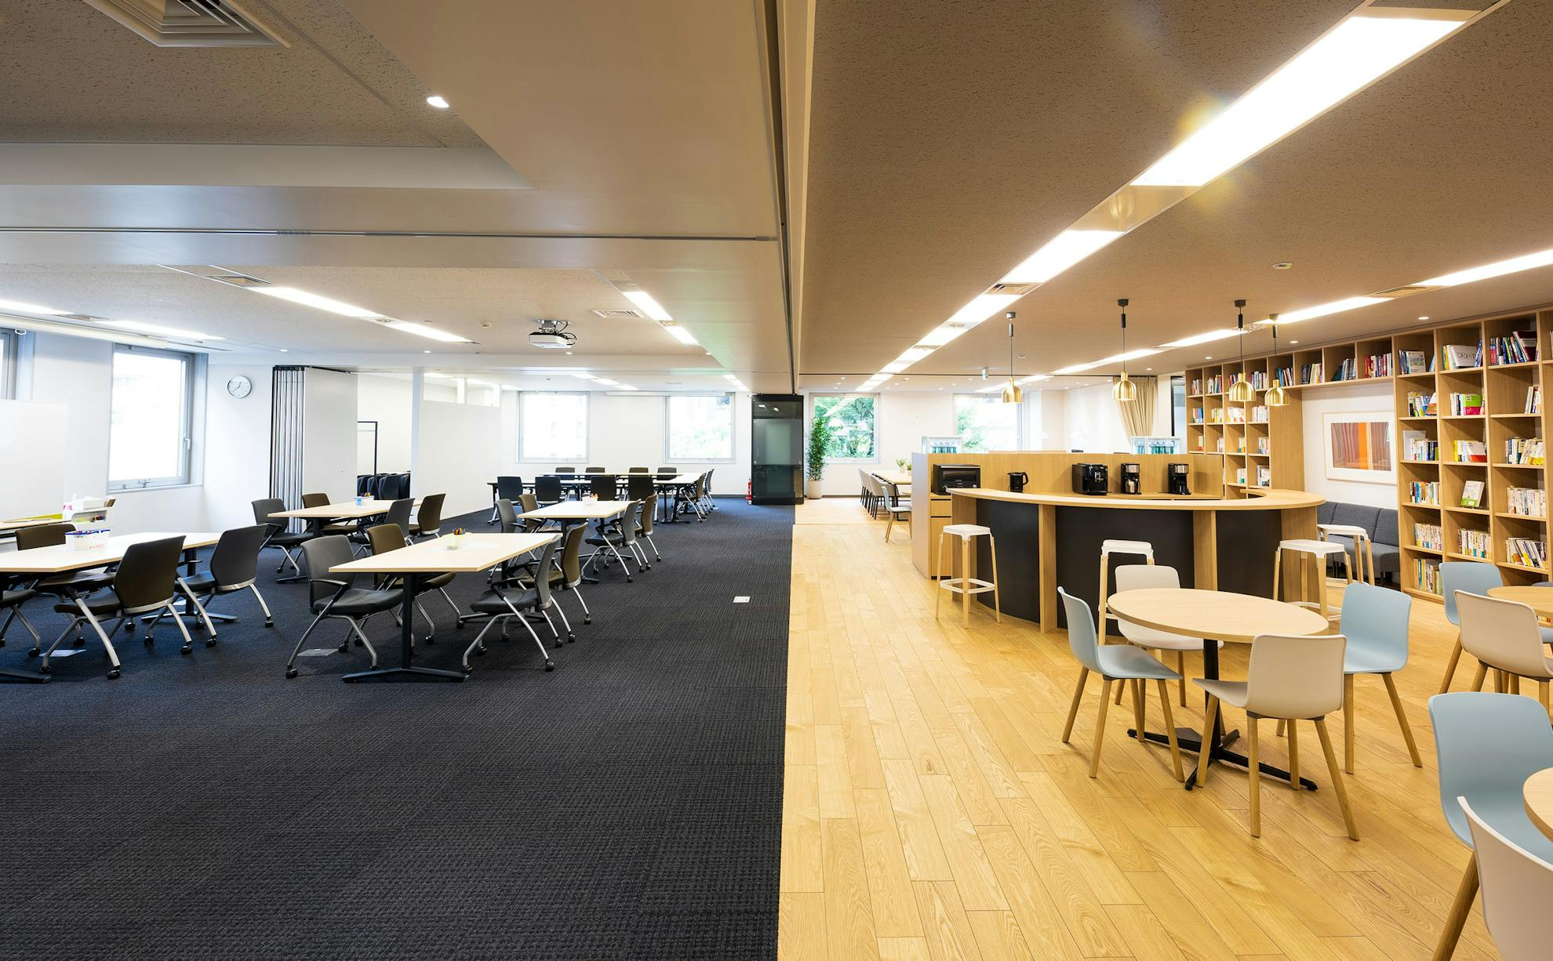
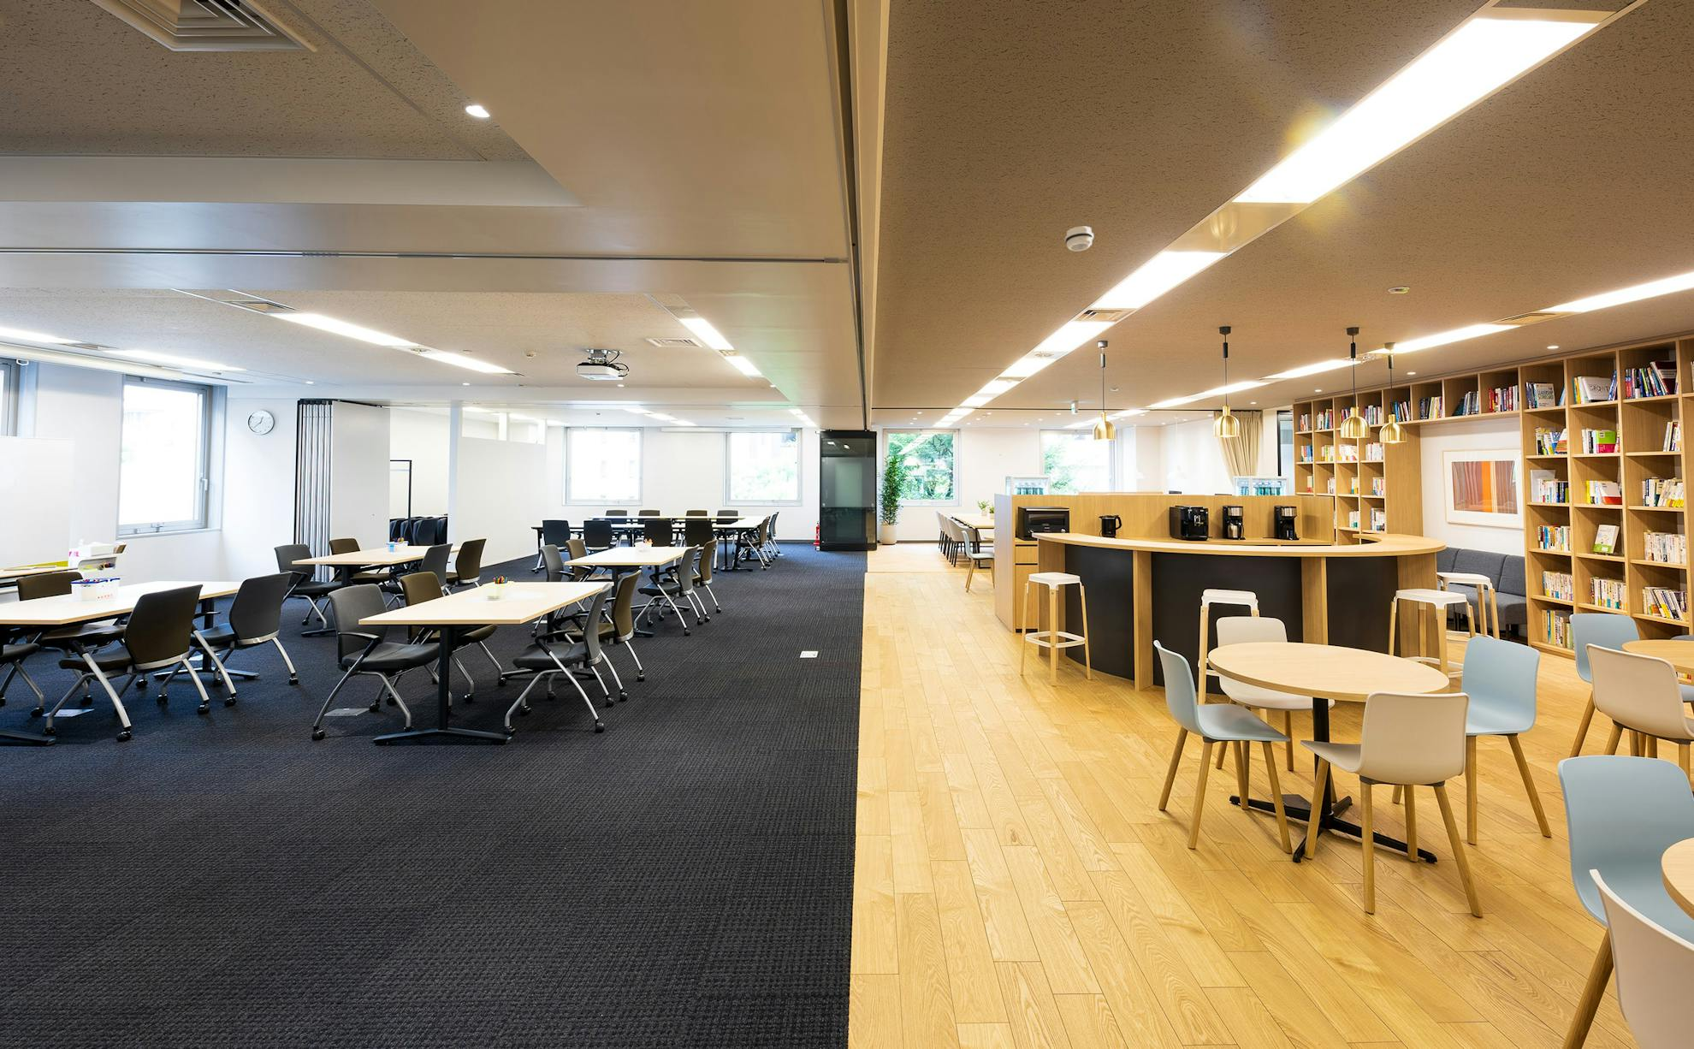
+ smoke detector [1065,225,1094,252]
